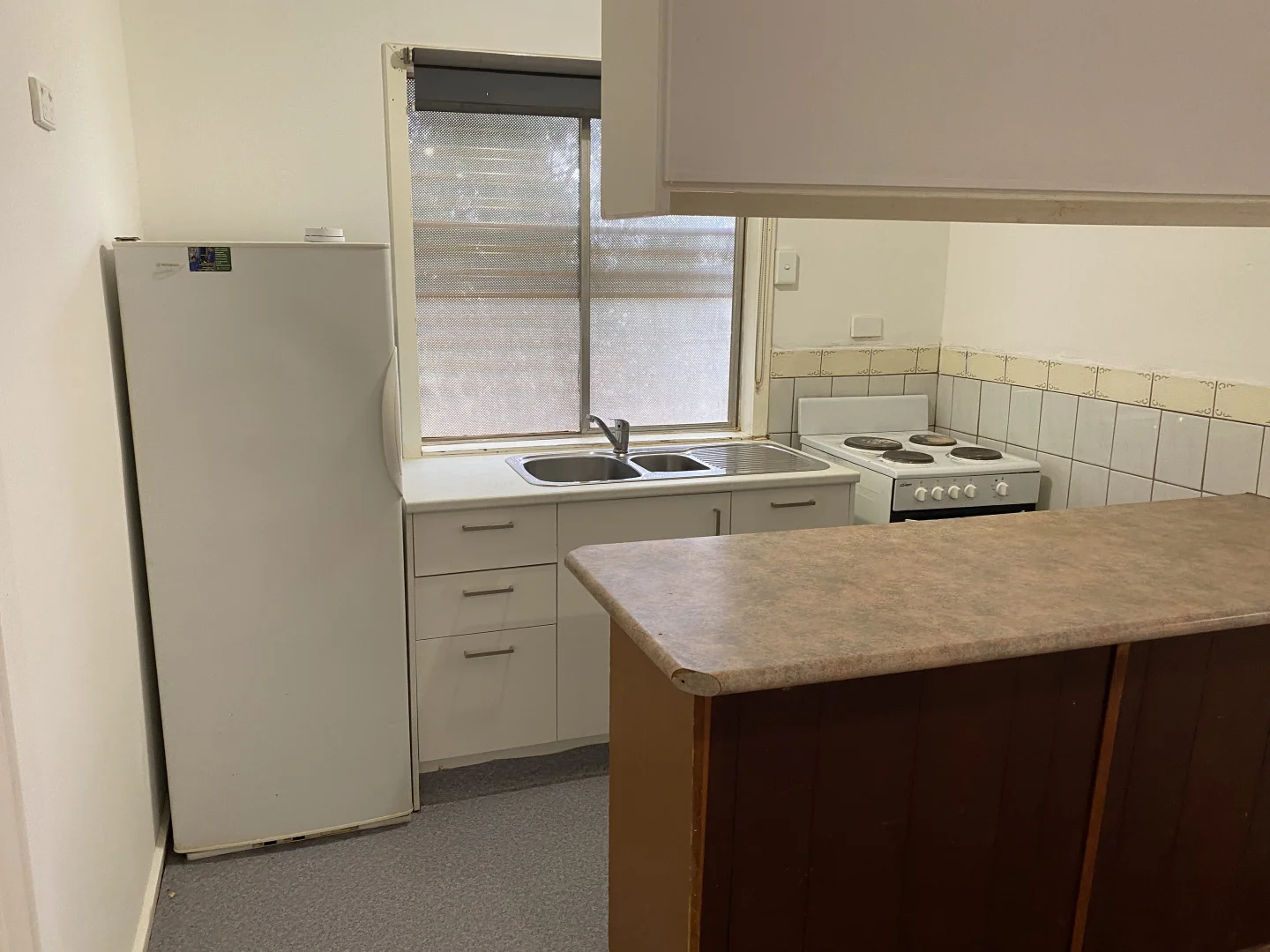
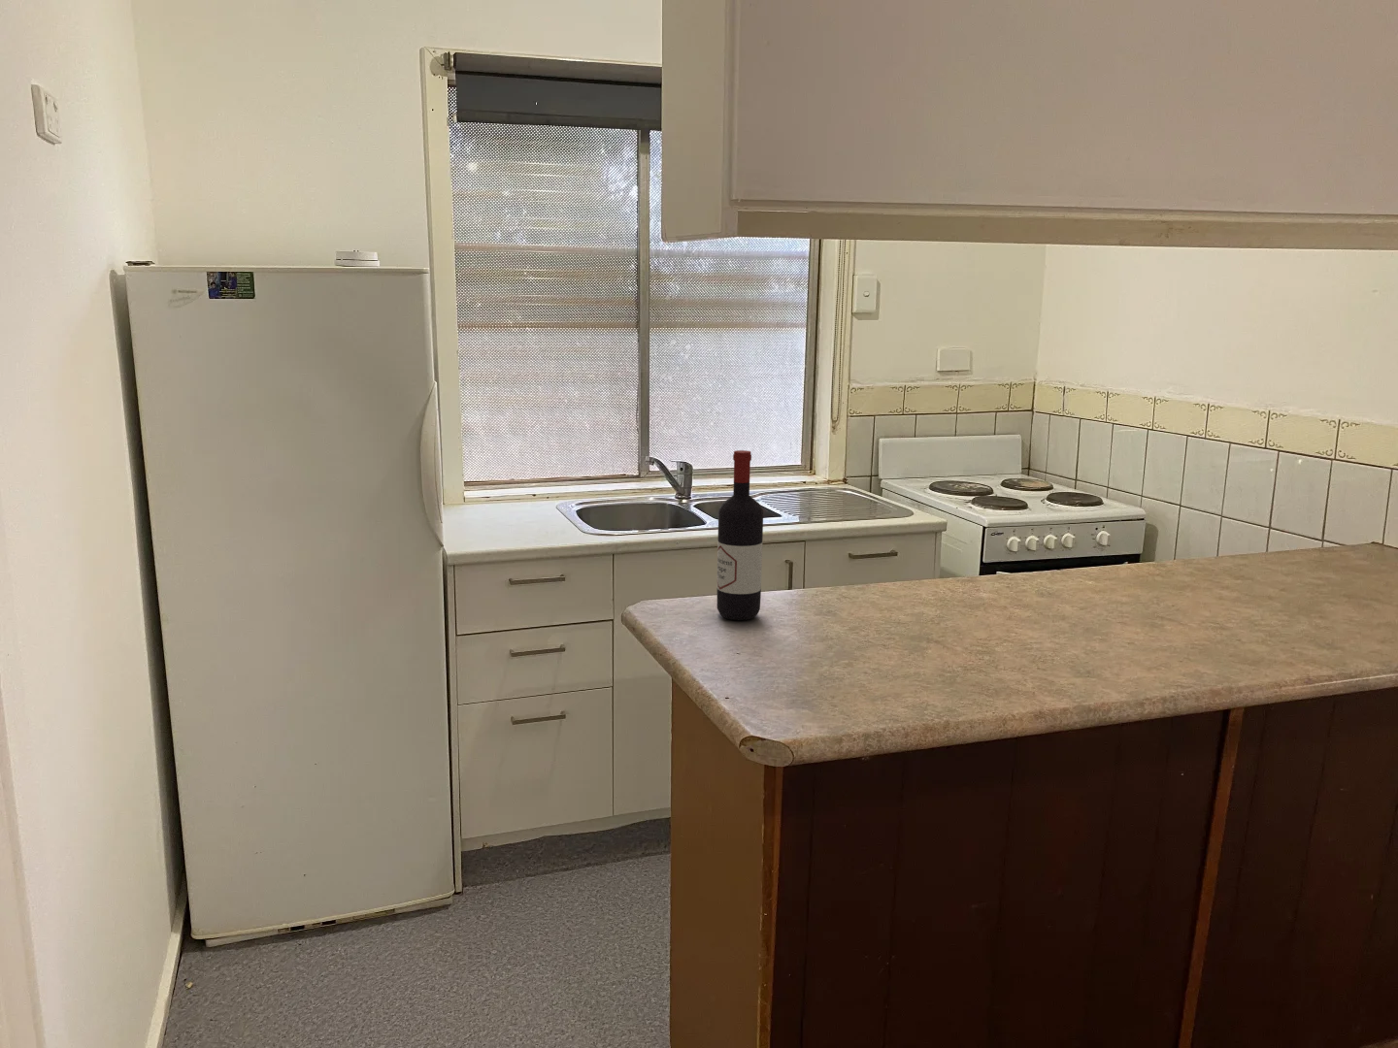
+ wine bottle [716,449,764,621]
